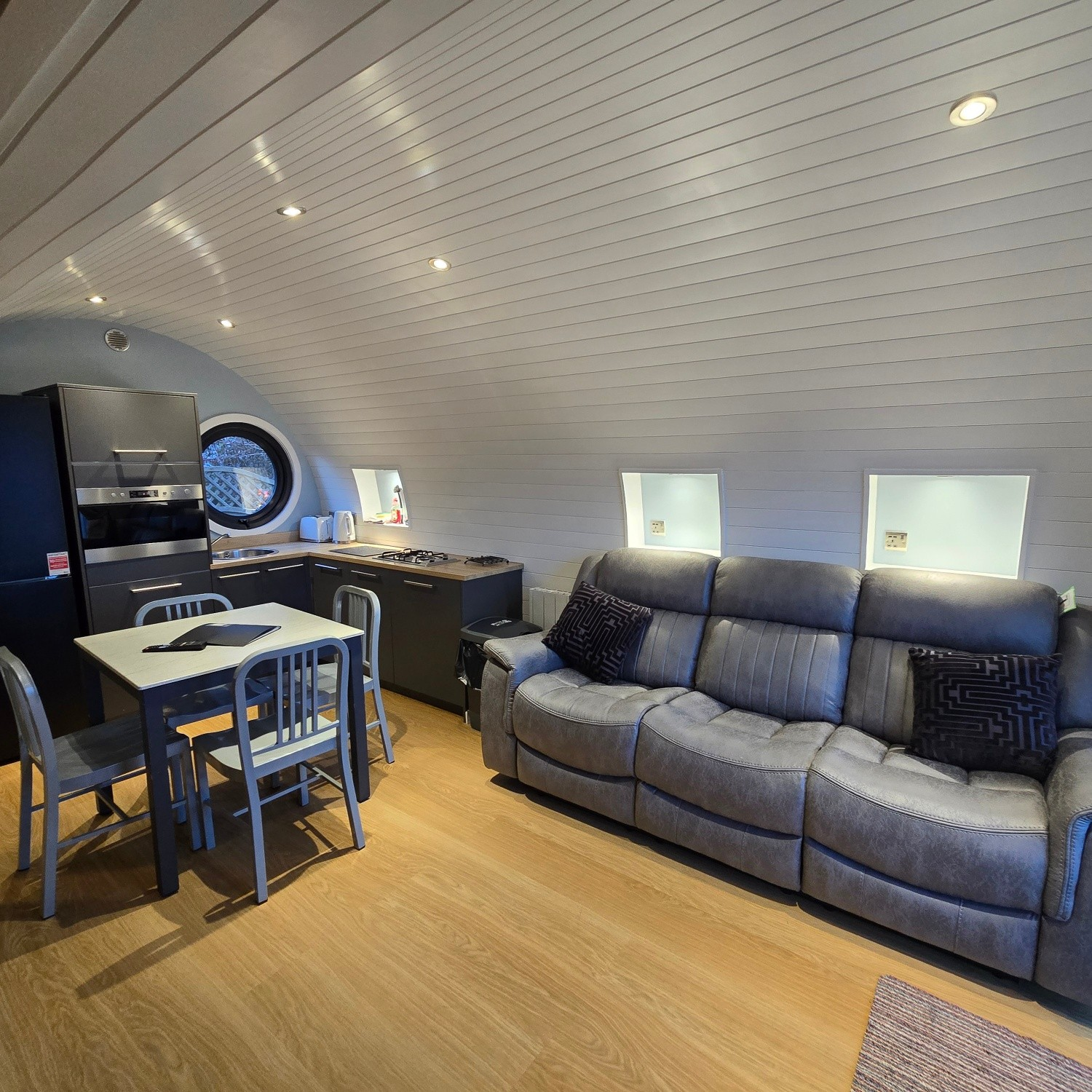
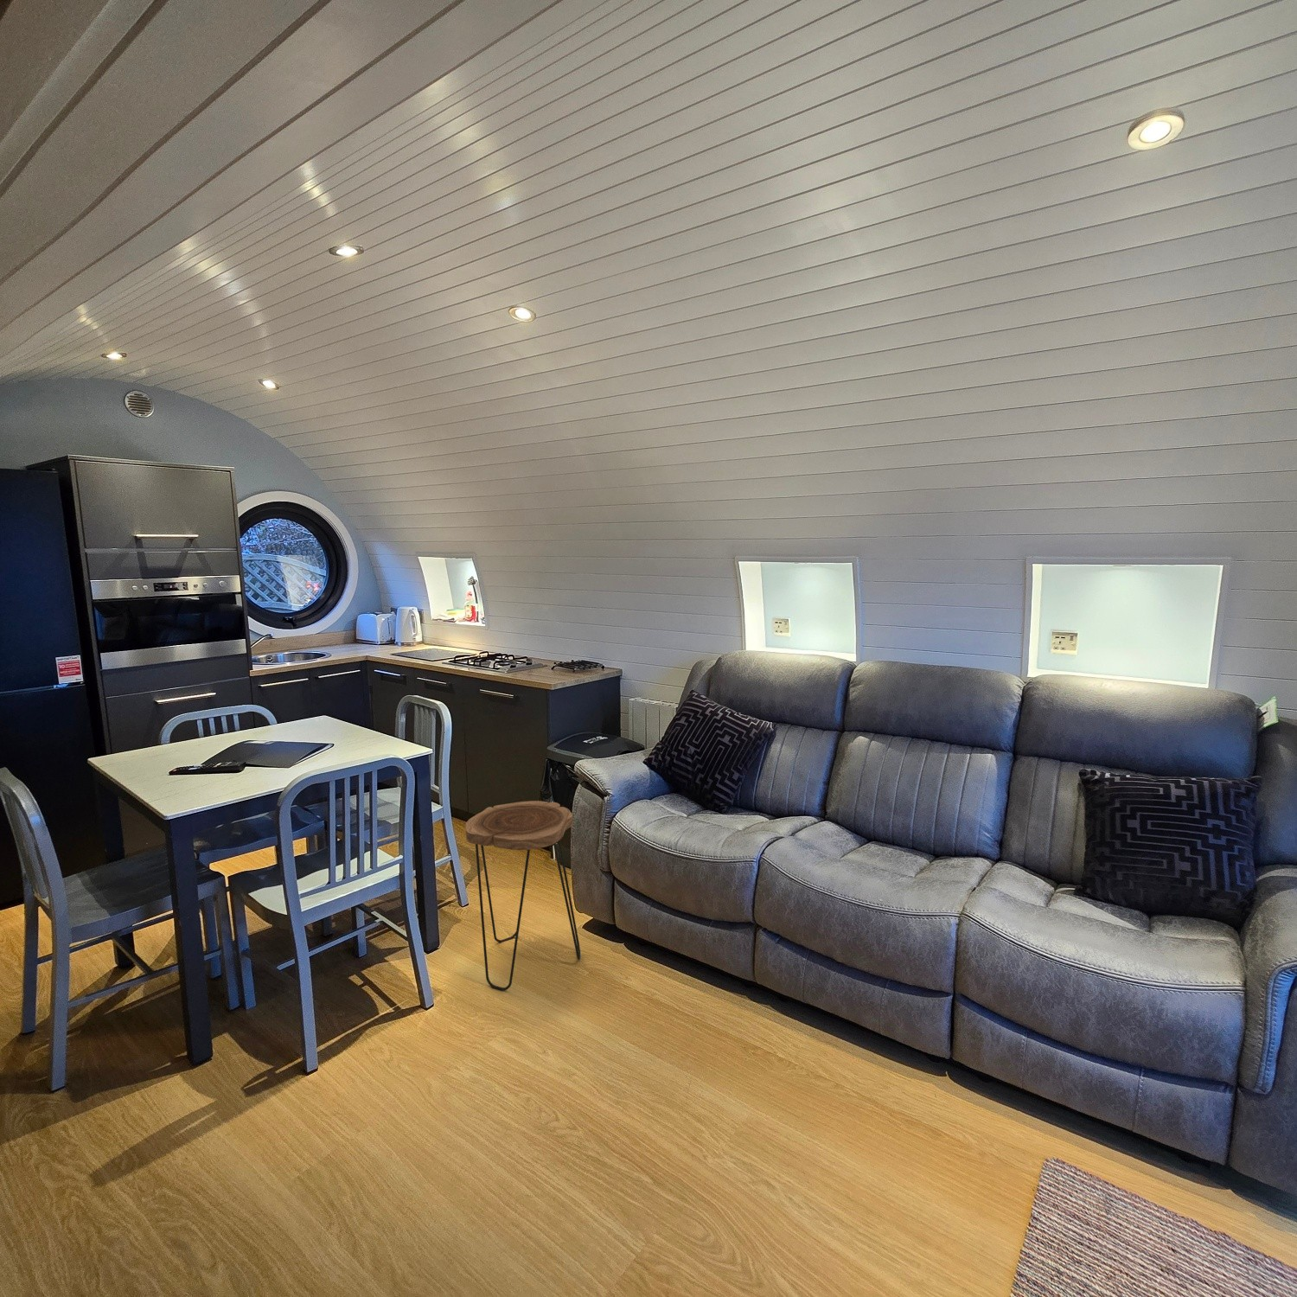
+ side table [464,799,581,991]
